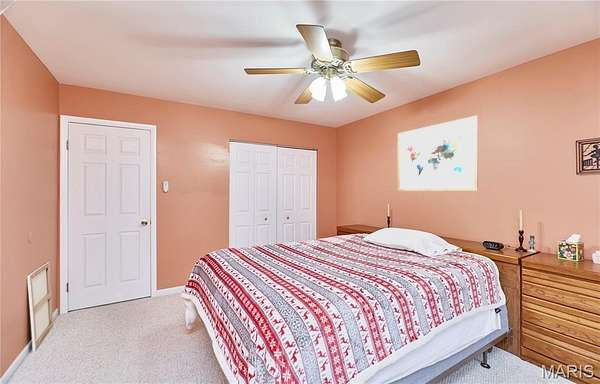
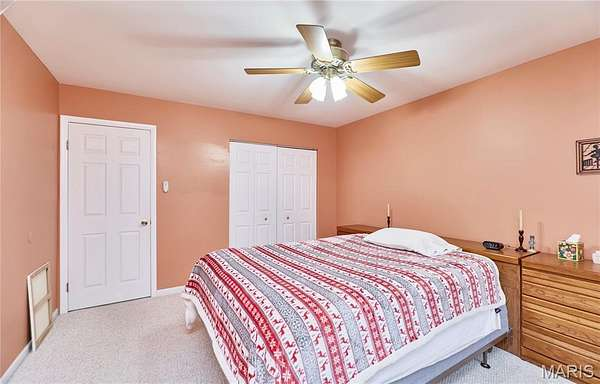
- wall art [397,114,479,192]
